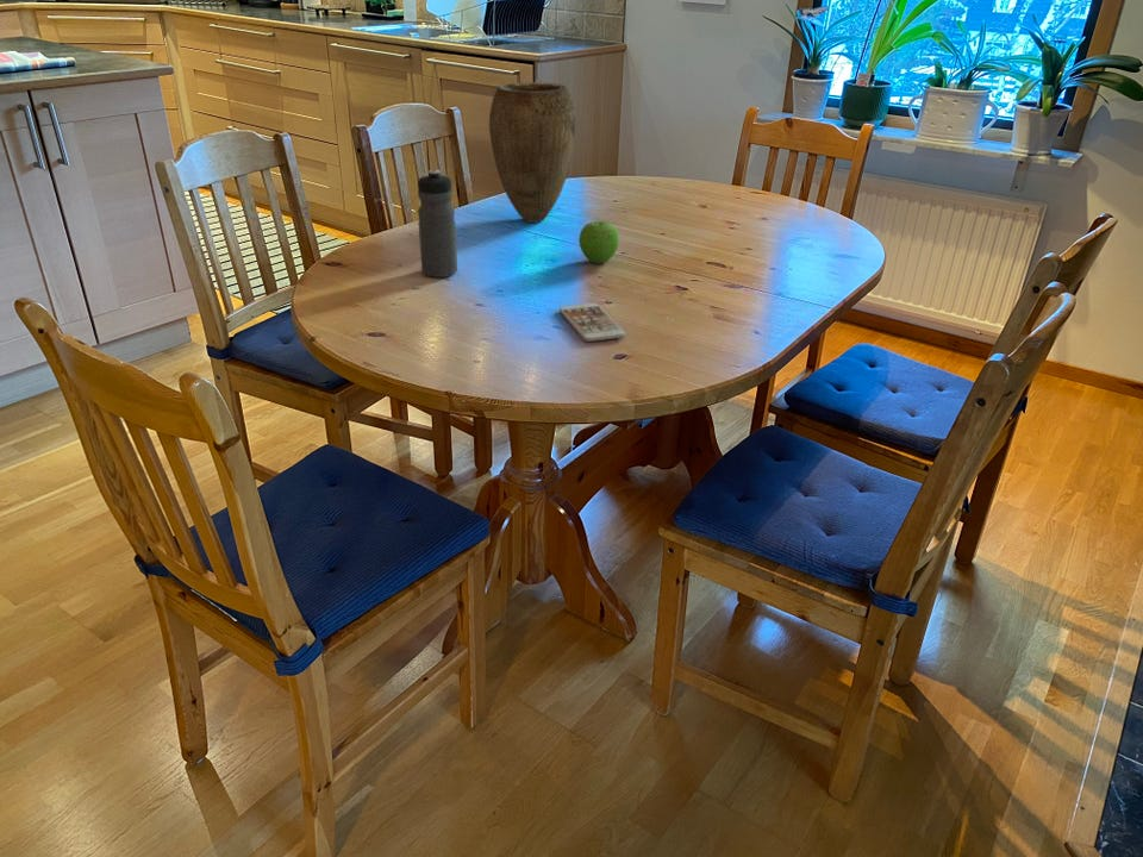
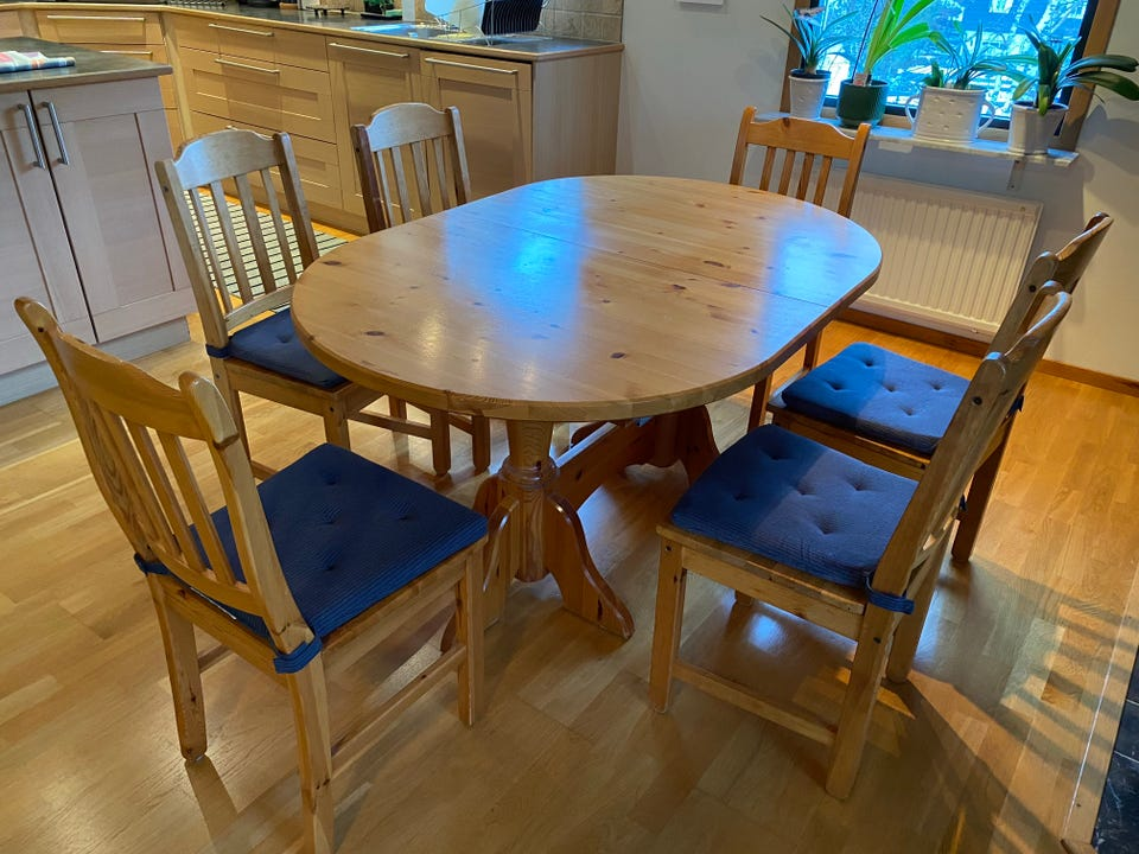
- fruit [577,220,620,264]
- vase [488,81,576,224]
- smartphone [558,302,626,343]
- water bottle [417,169,458,279]
